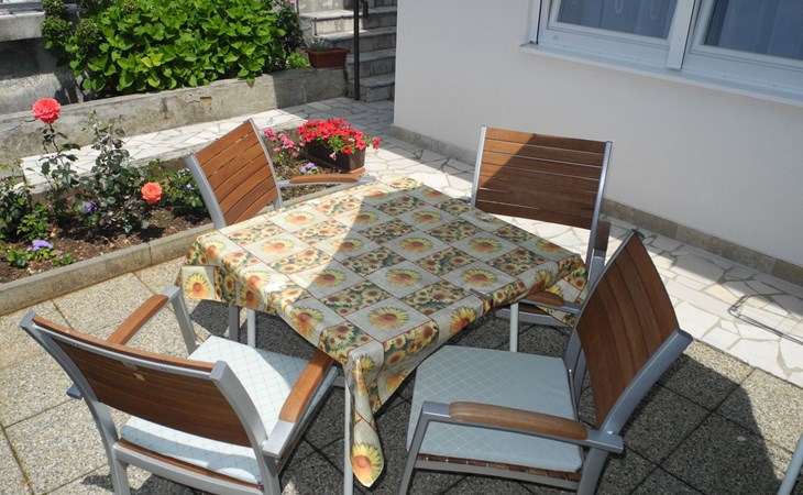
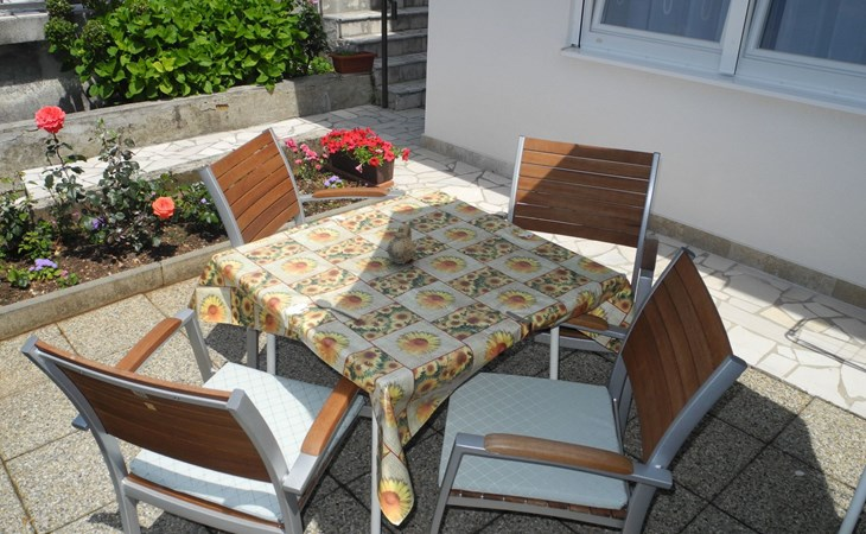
+ teapot [386,223,416,266]
+ spoon [314,298,363,320]
